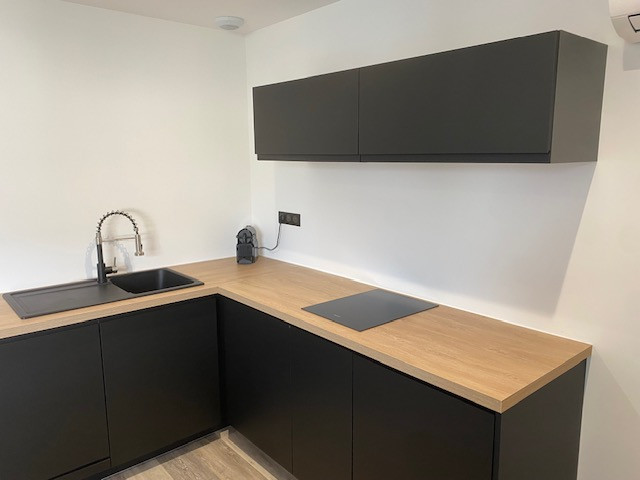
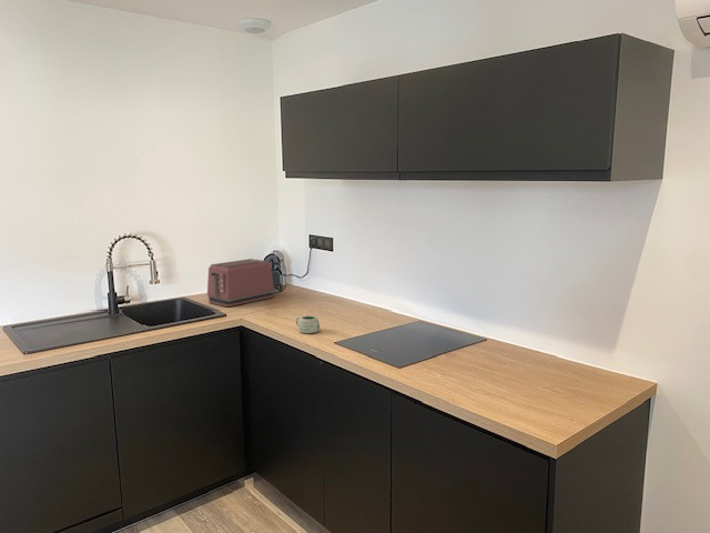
+ mug [295,314,321,334]
+ toaster [206,258,275,308]
